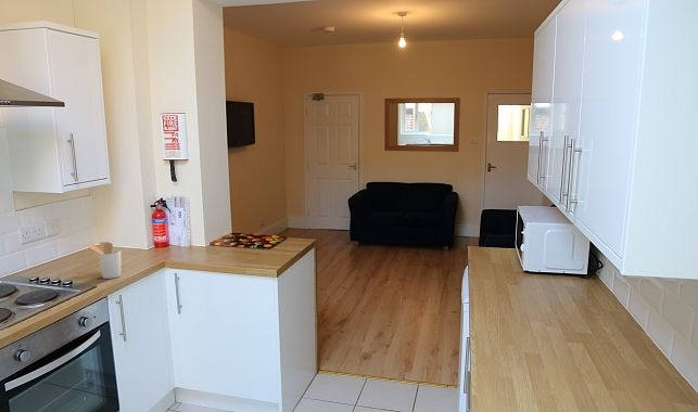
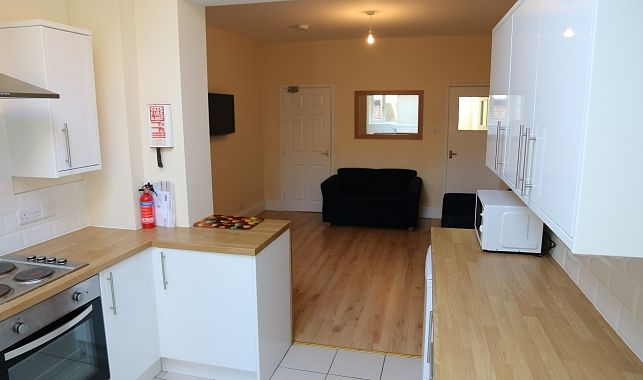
- utensil holder [86,241,122,280]
